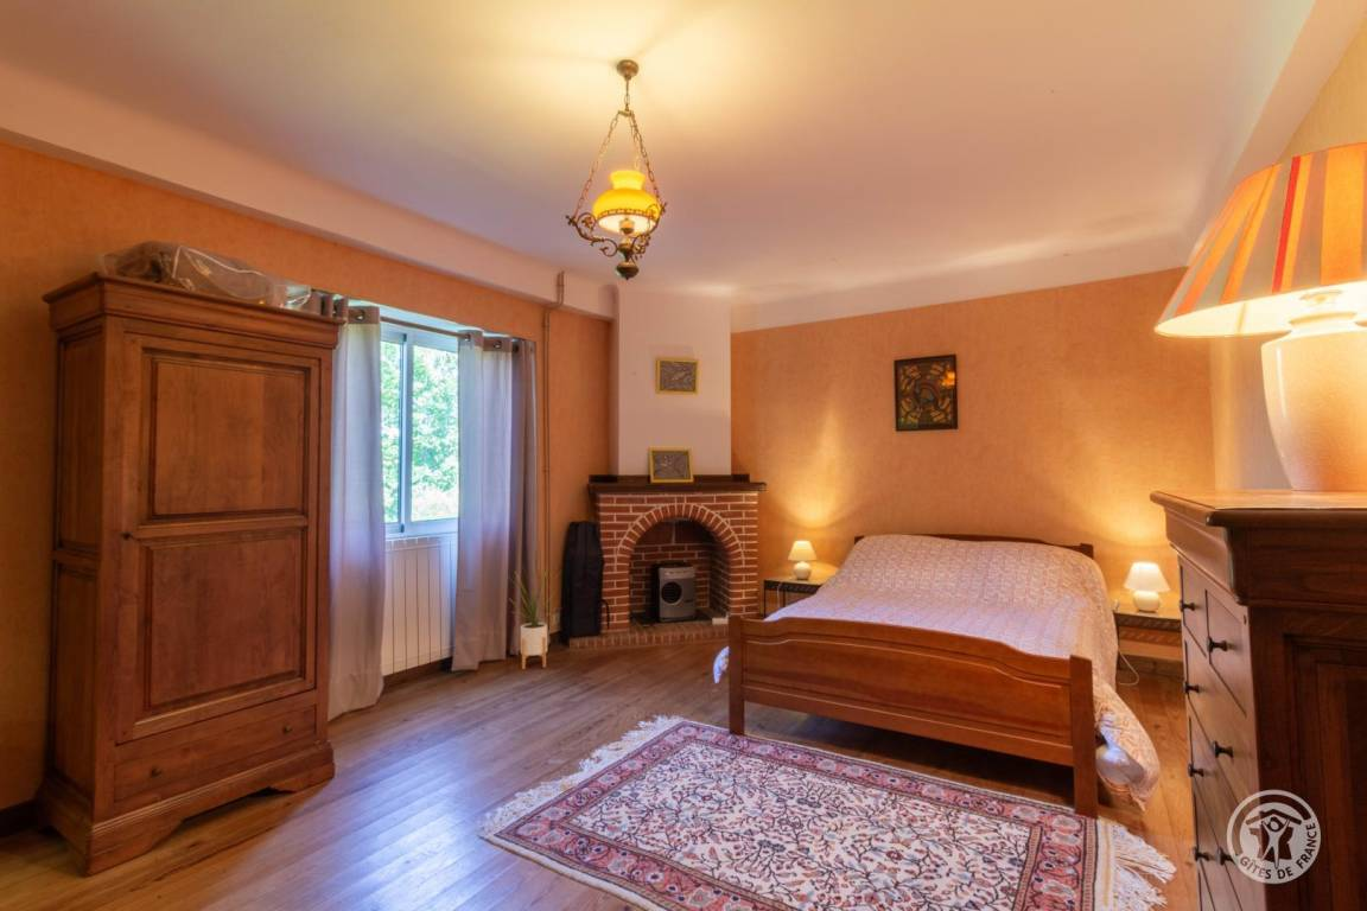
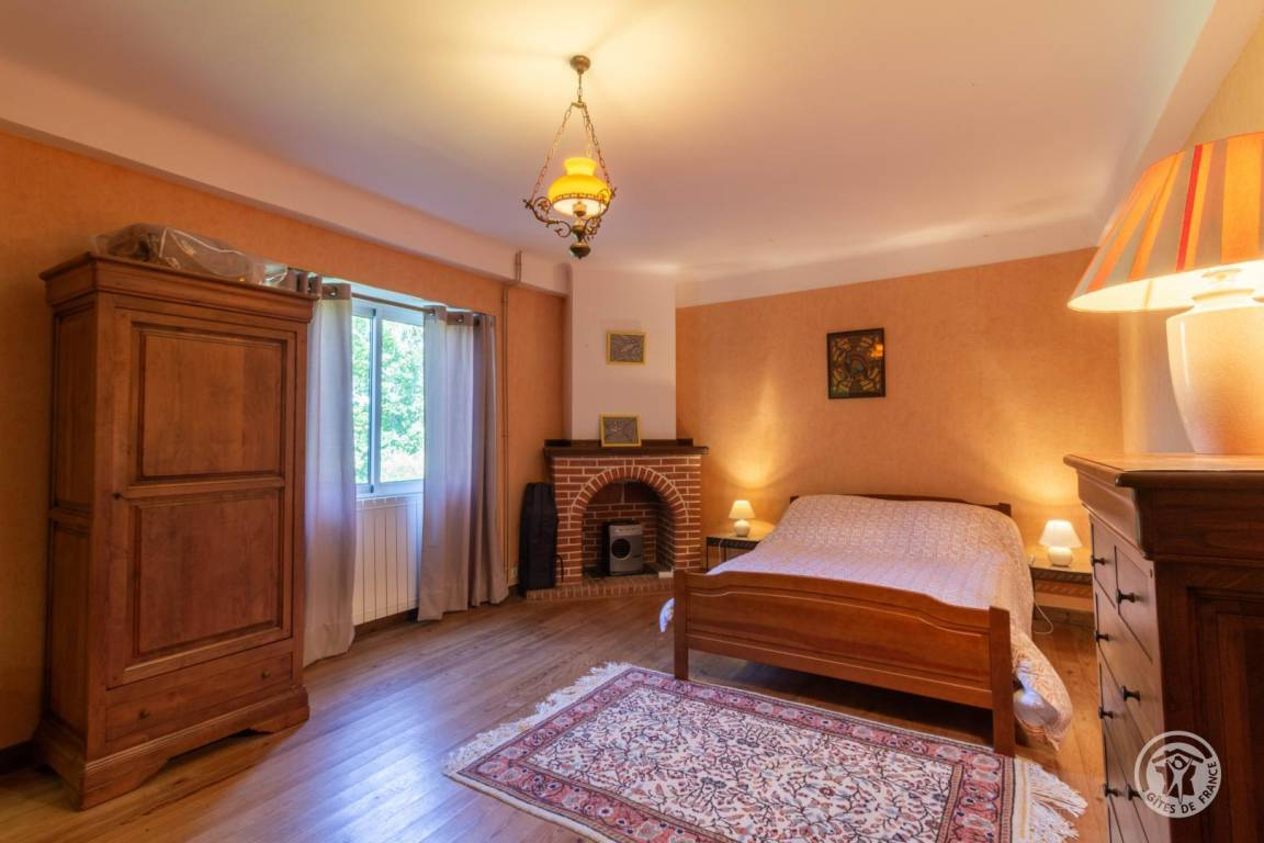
- house plant [506,560,562,670]
